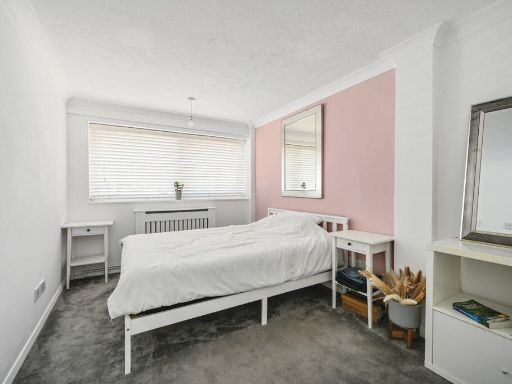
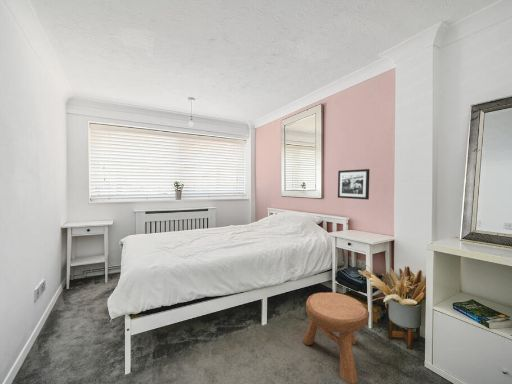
+ stool [301,291,370,384]
+ picture frame [337,168,371,201]
